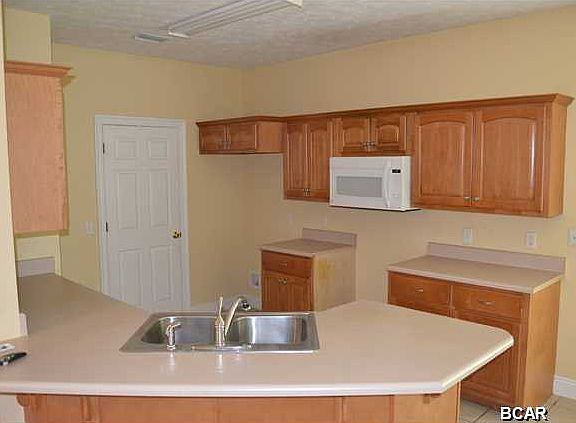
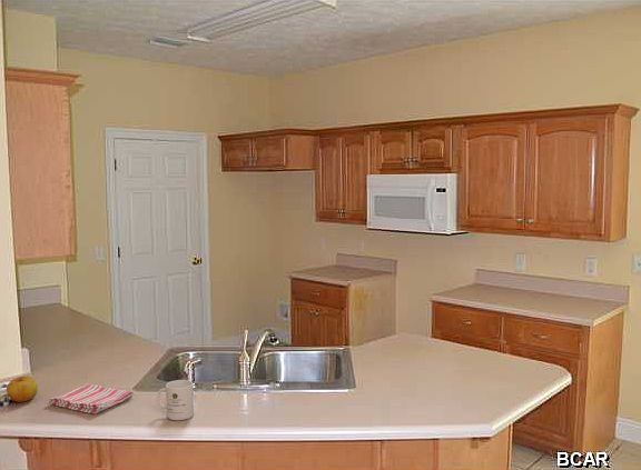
+ mug [156,379,195,421]
+ apple [6,374,39,403]
+ dish towel [48,382,135,416]
